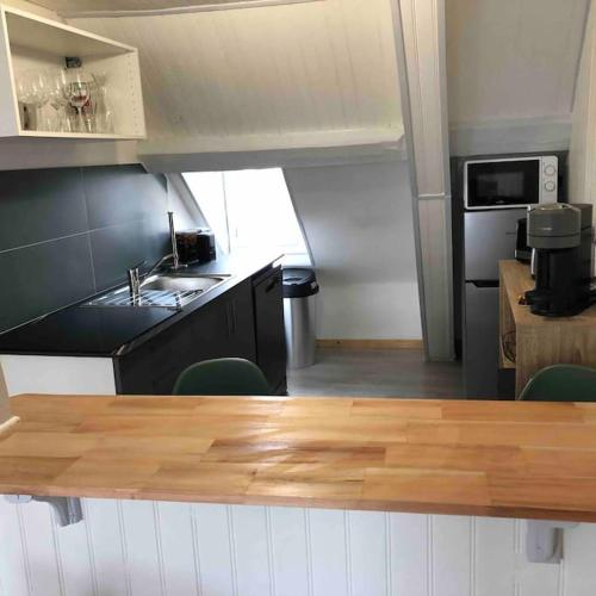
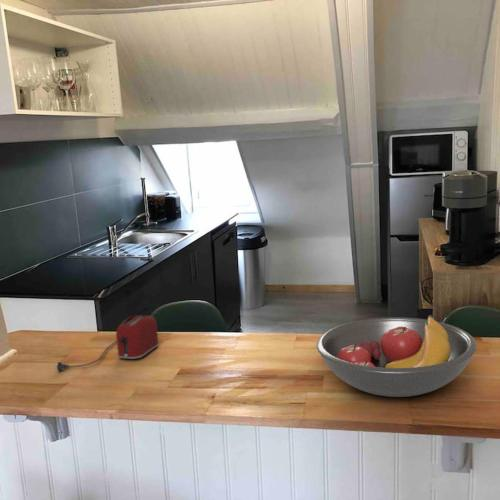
+ toaster [53,314,160,373]
+ fruit bowl [316,314,478,398]
